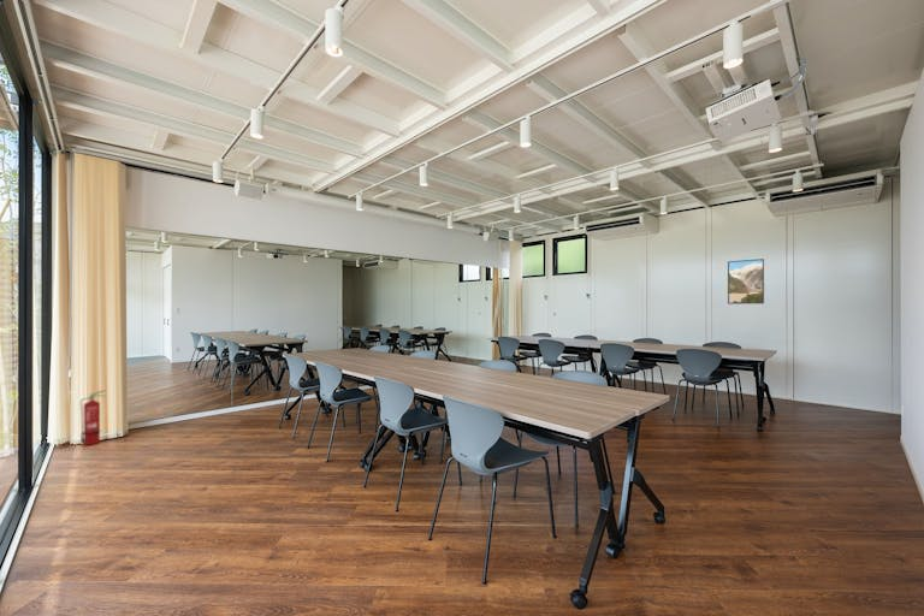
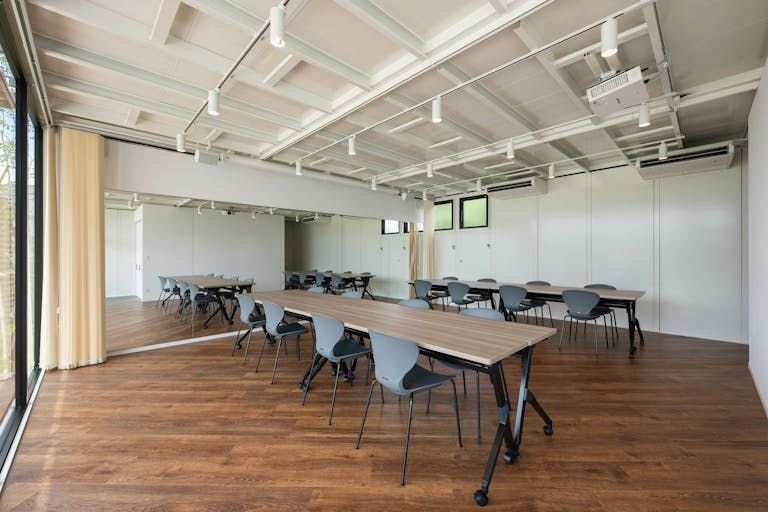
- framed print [727,257,765,306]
- fire extinguisher [79,389,108,446]
